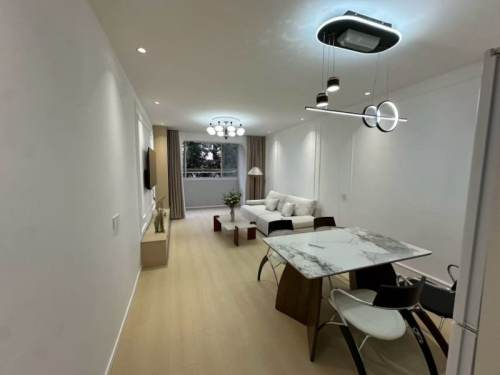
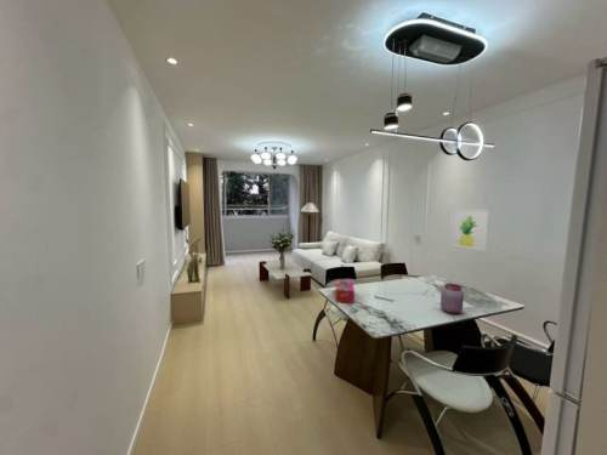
+ jar [439,283,465,314]
+ wall art [449,207,492,252]
+ tissue box [334,279,356,305]
